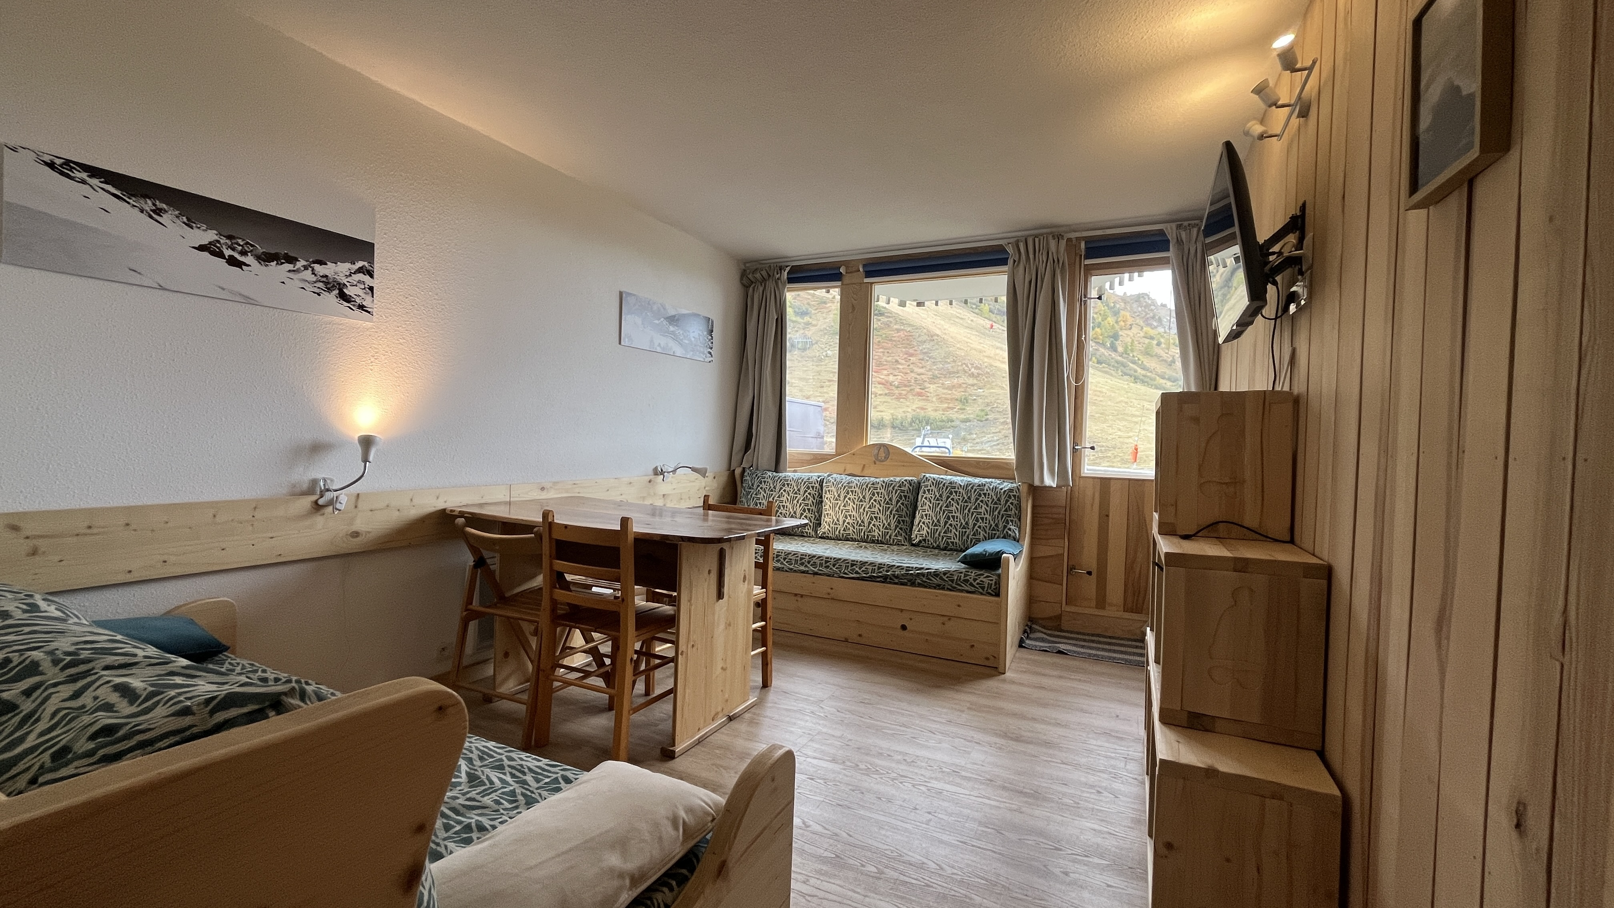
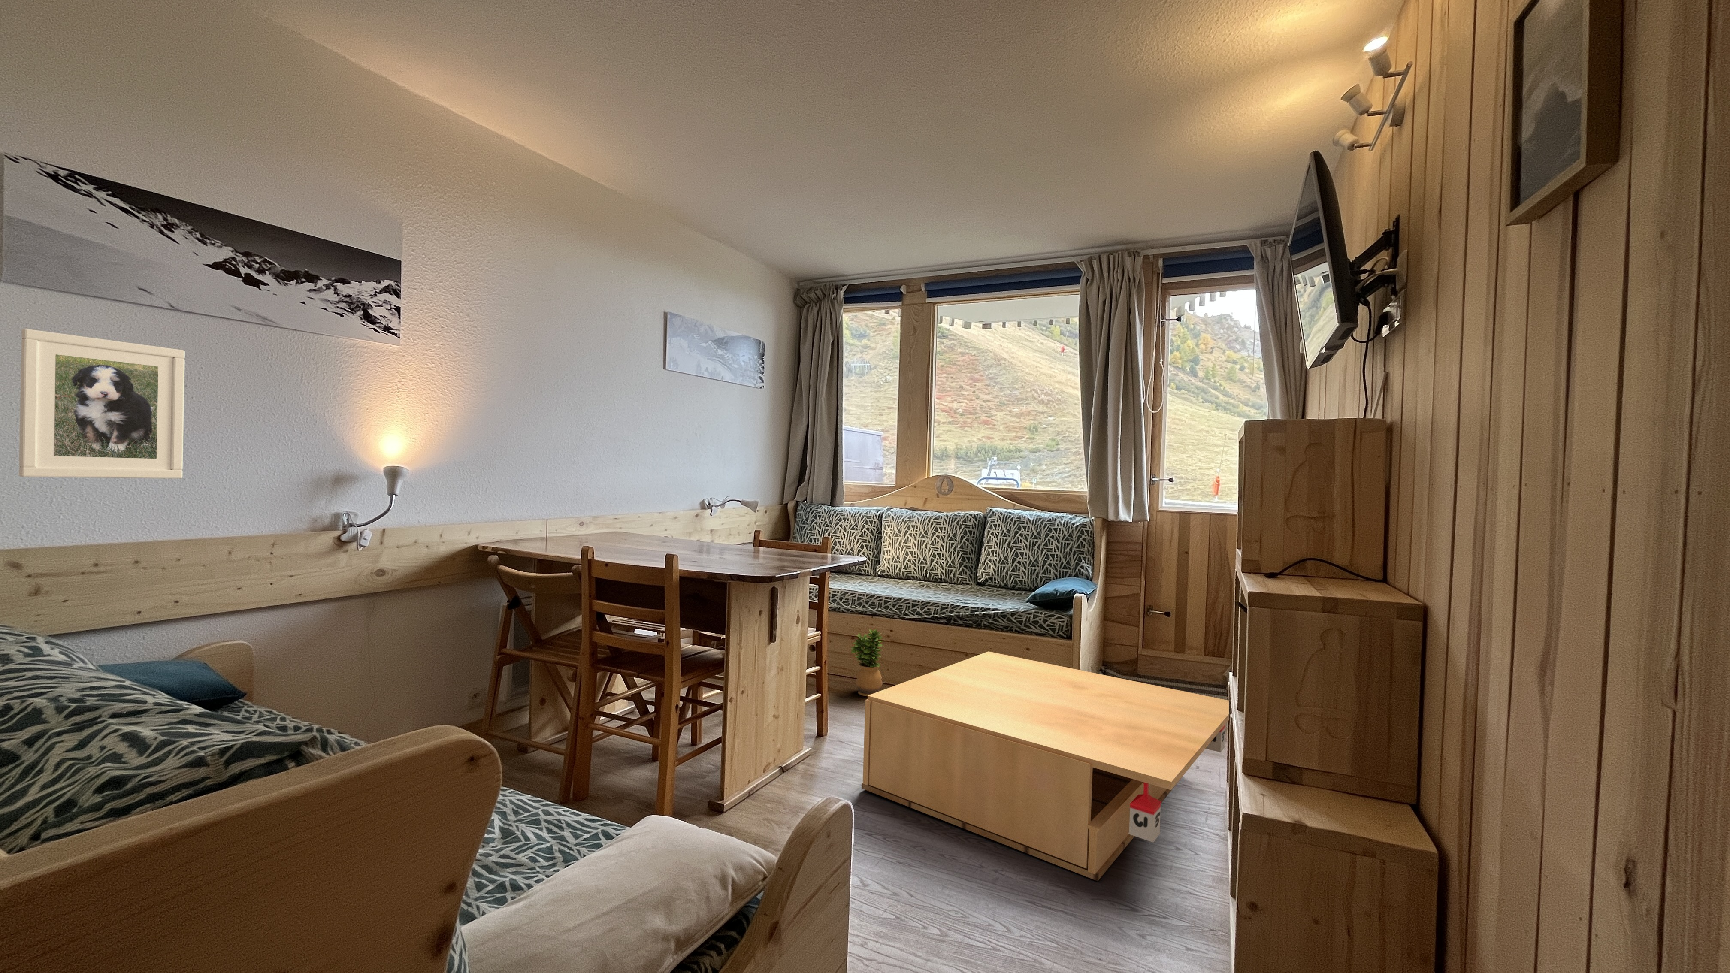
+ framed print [19,329,185,479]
+ coffee table [861,651,1230,882]
+ potted plant [851,628,883,696]
